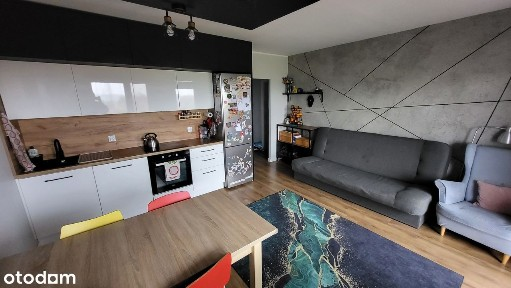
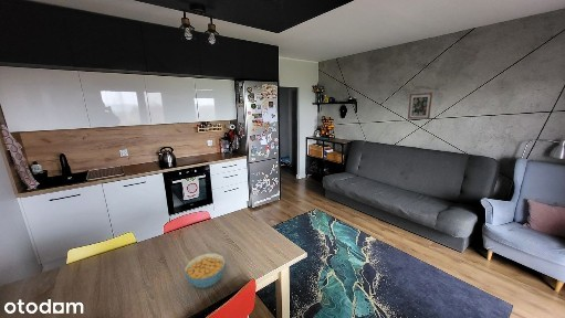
+ wall art [407,92,433,120]
+ cereal bowl [184,252,227,289]
